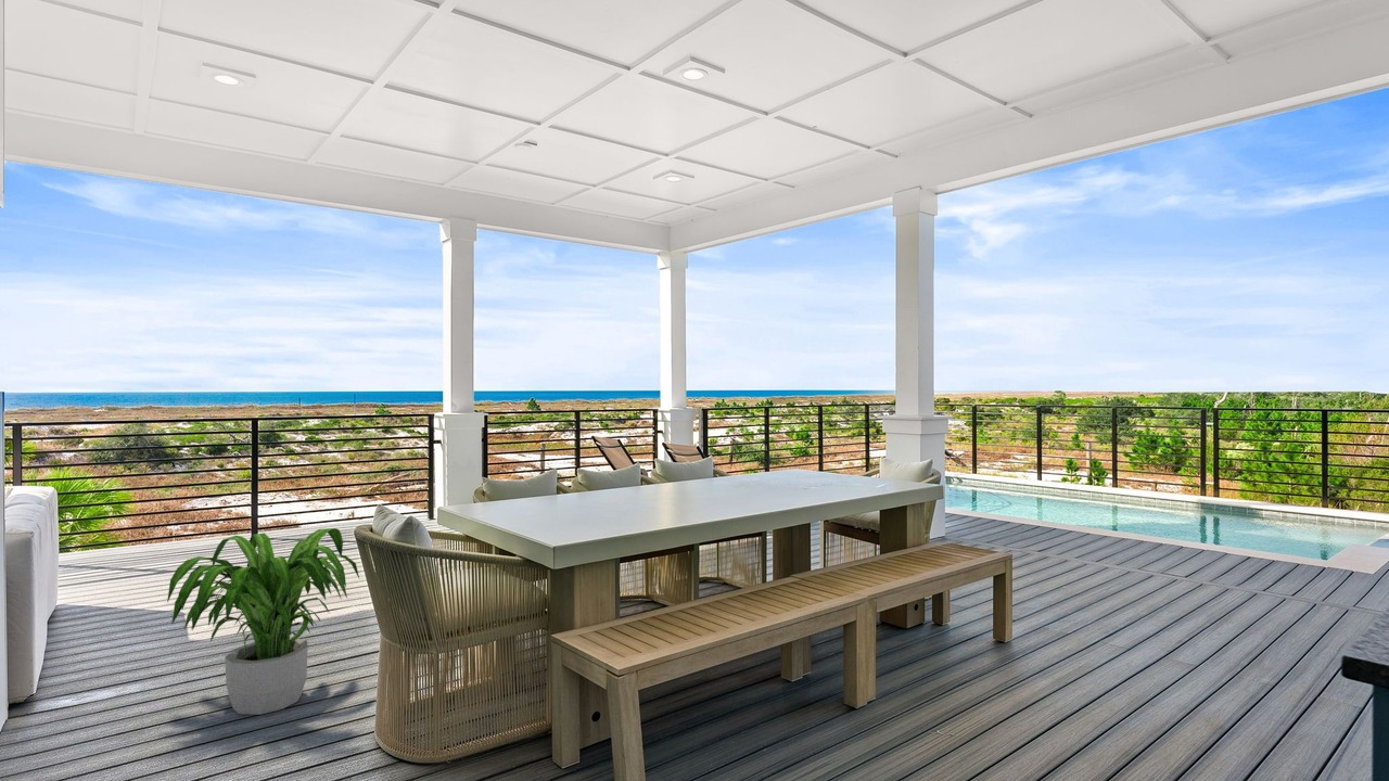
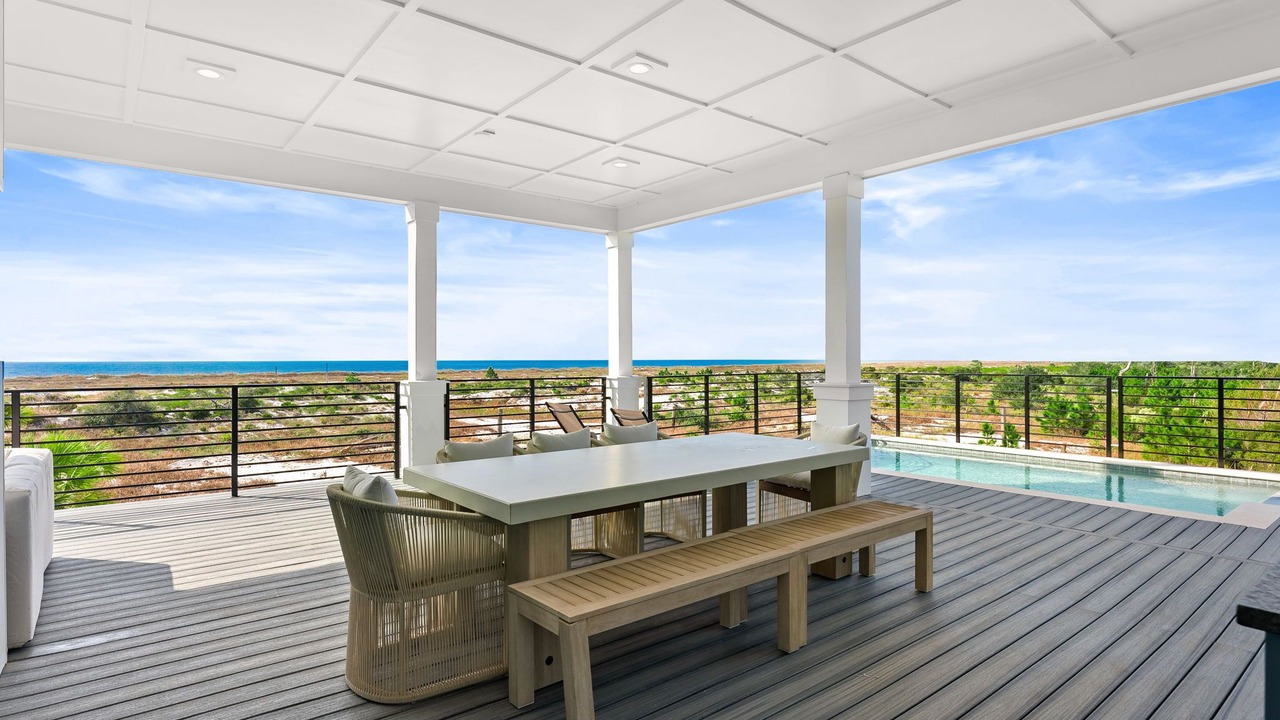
- potted plant [166,527,360,716]
